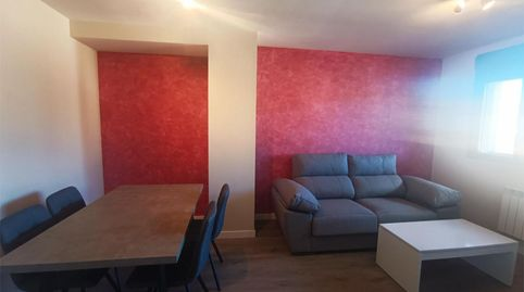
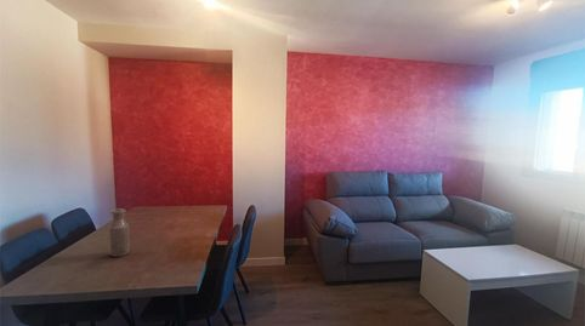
+ bottle [107,207,130,258]
